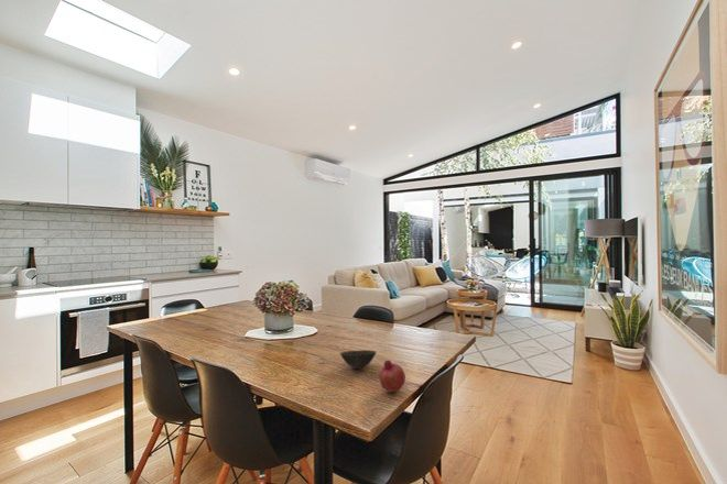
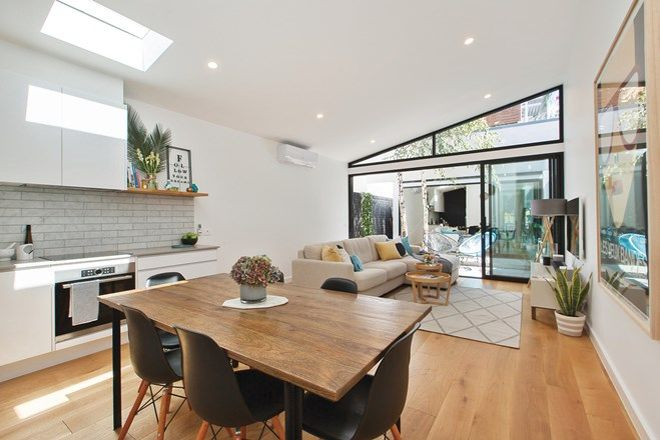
- fruit [378,359,406,393]
- bowl [338,349,378,370]
